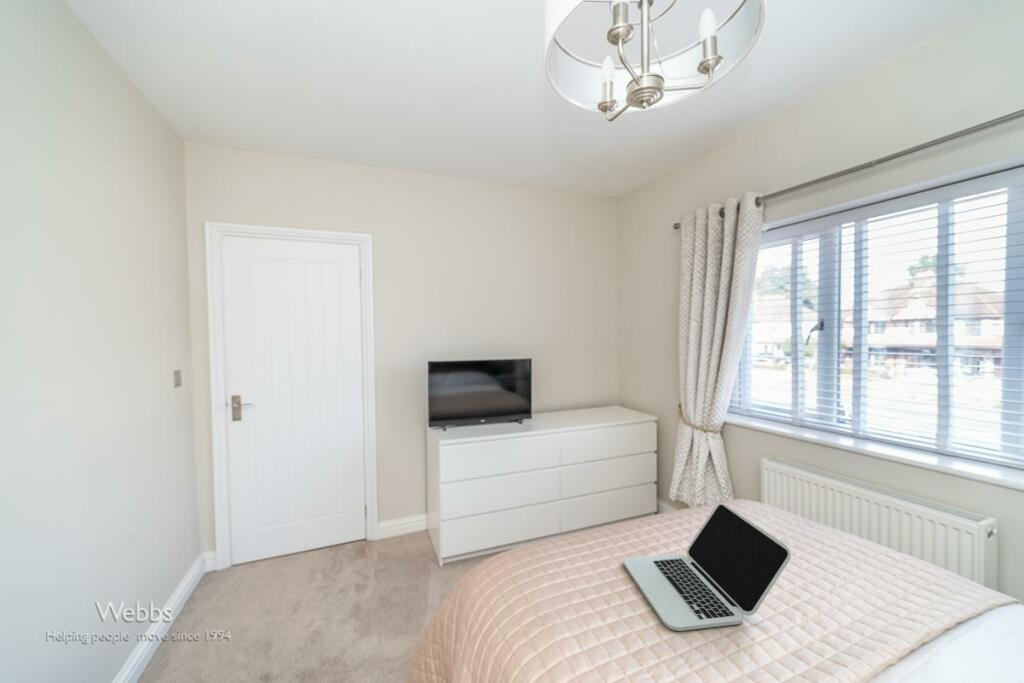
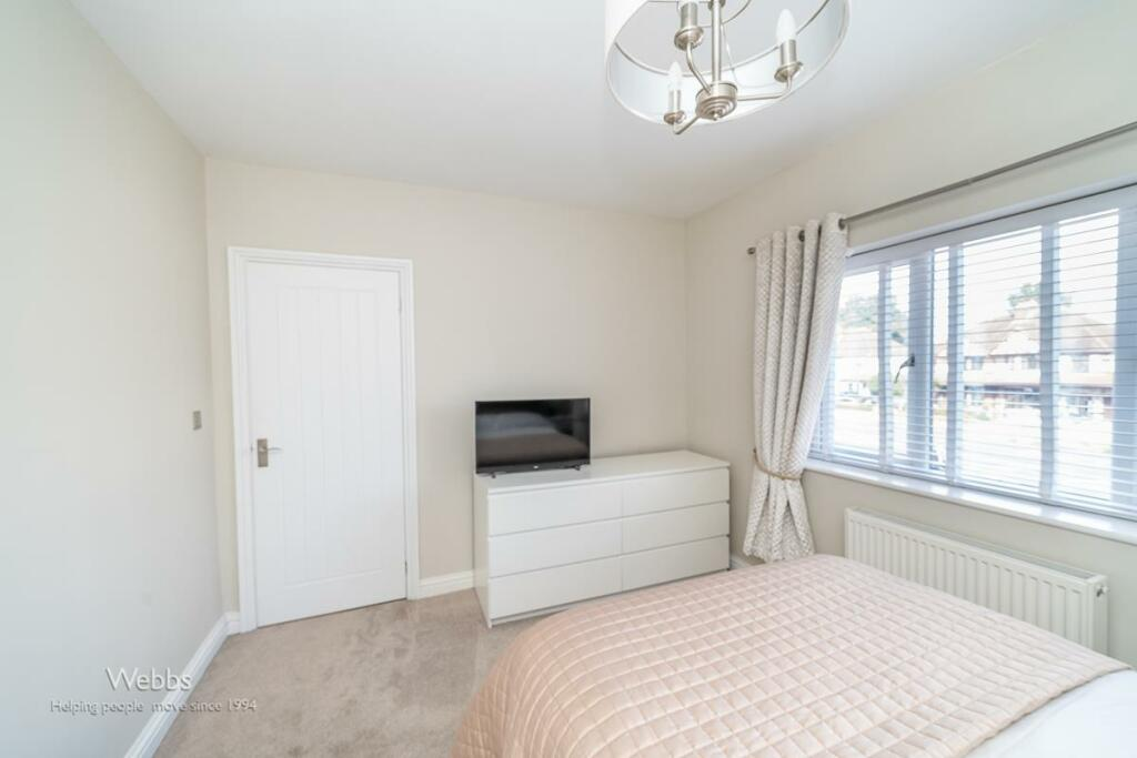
- laptop [623,503,792,632]
